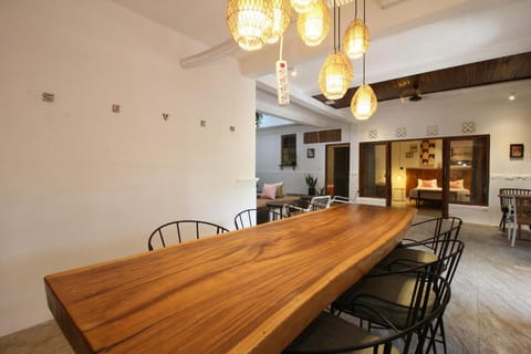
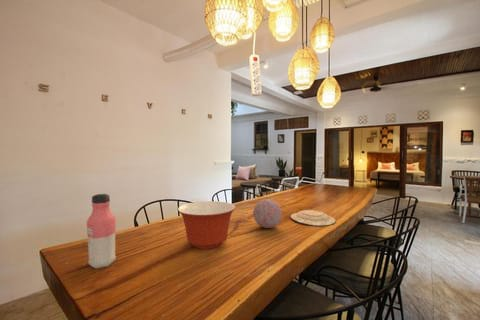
+ mixing bowl [177,200,237,250]
+ water bottle [86,193,117,270]
+ plate [290,209,336,227]
+ decorative orb [252,198,283,229]
